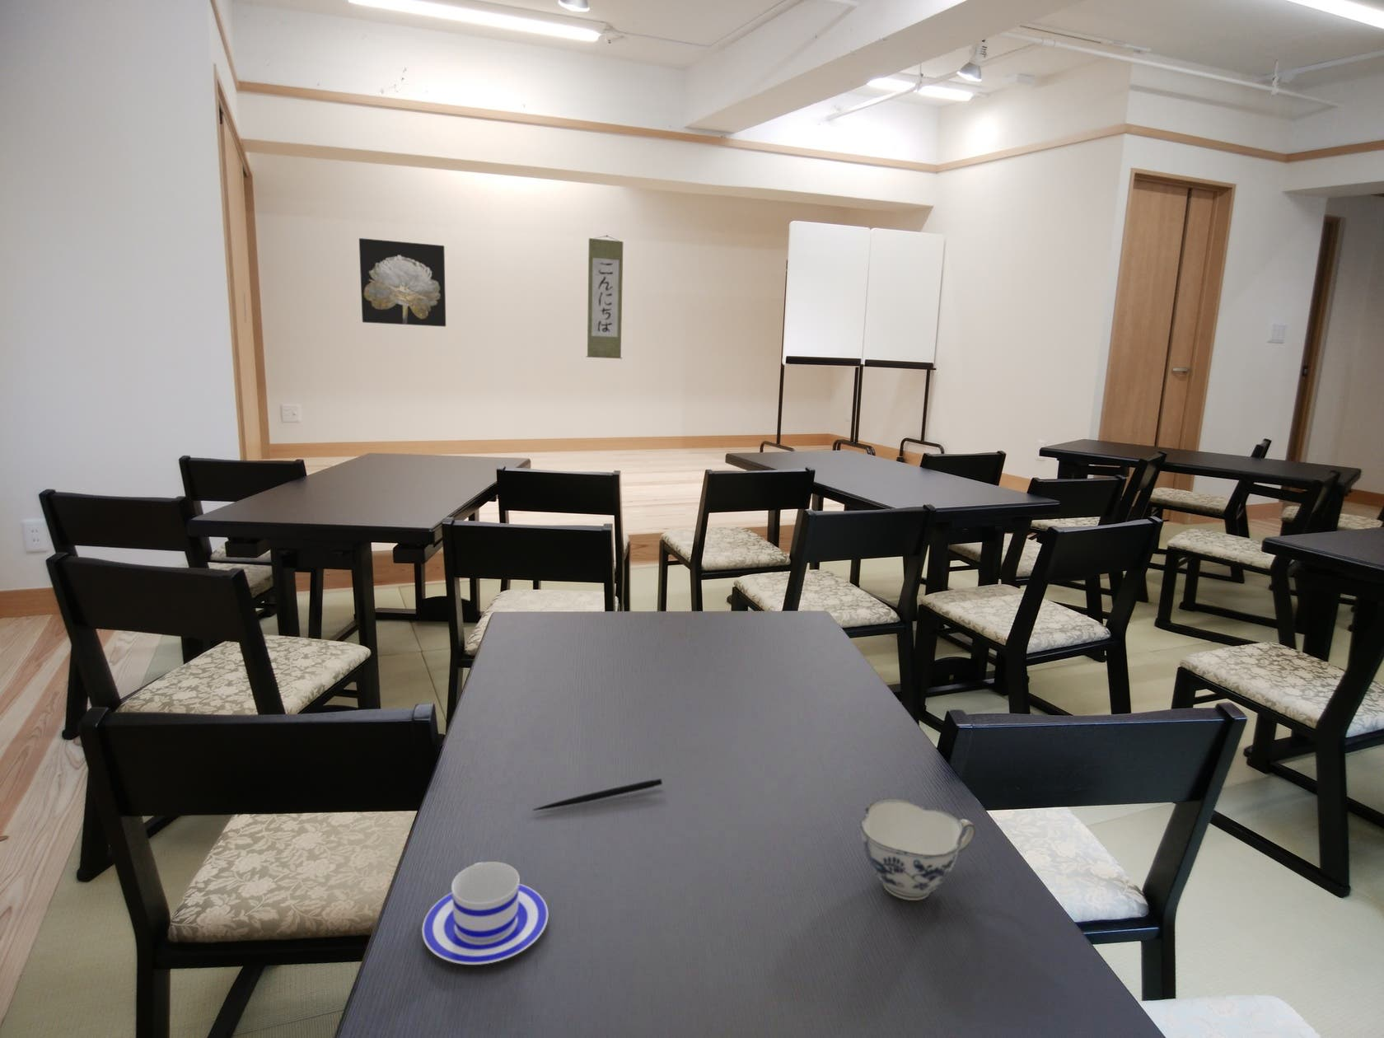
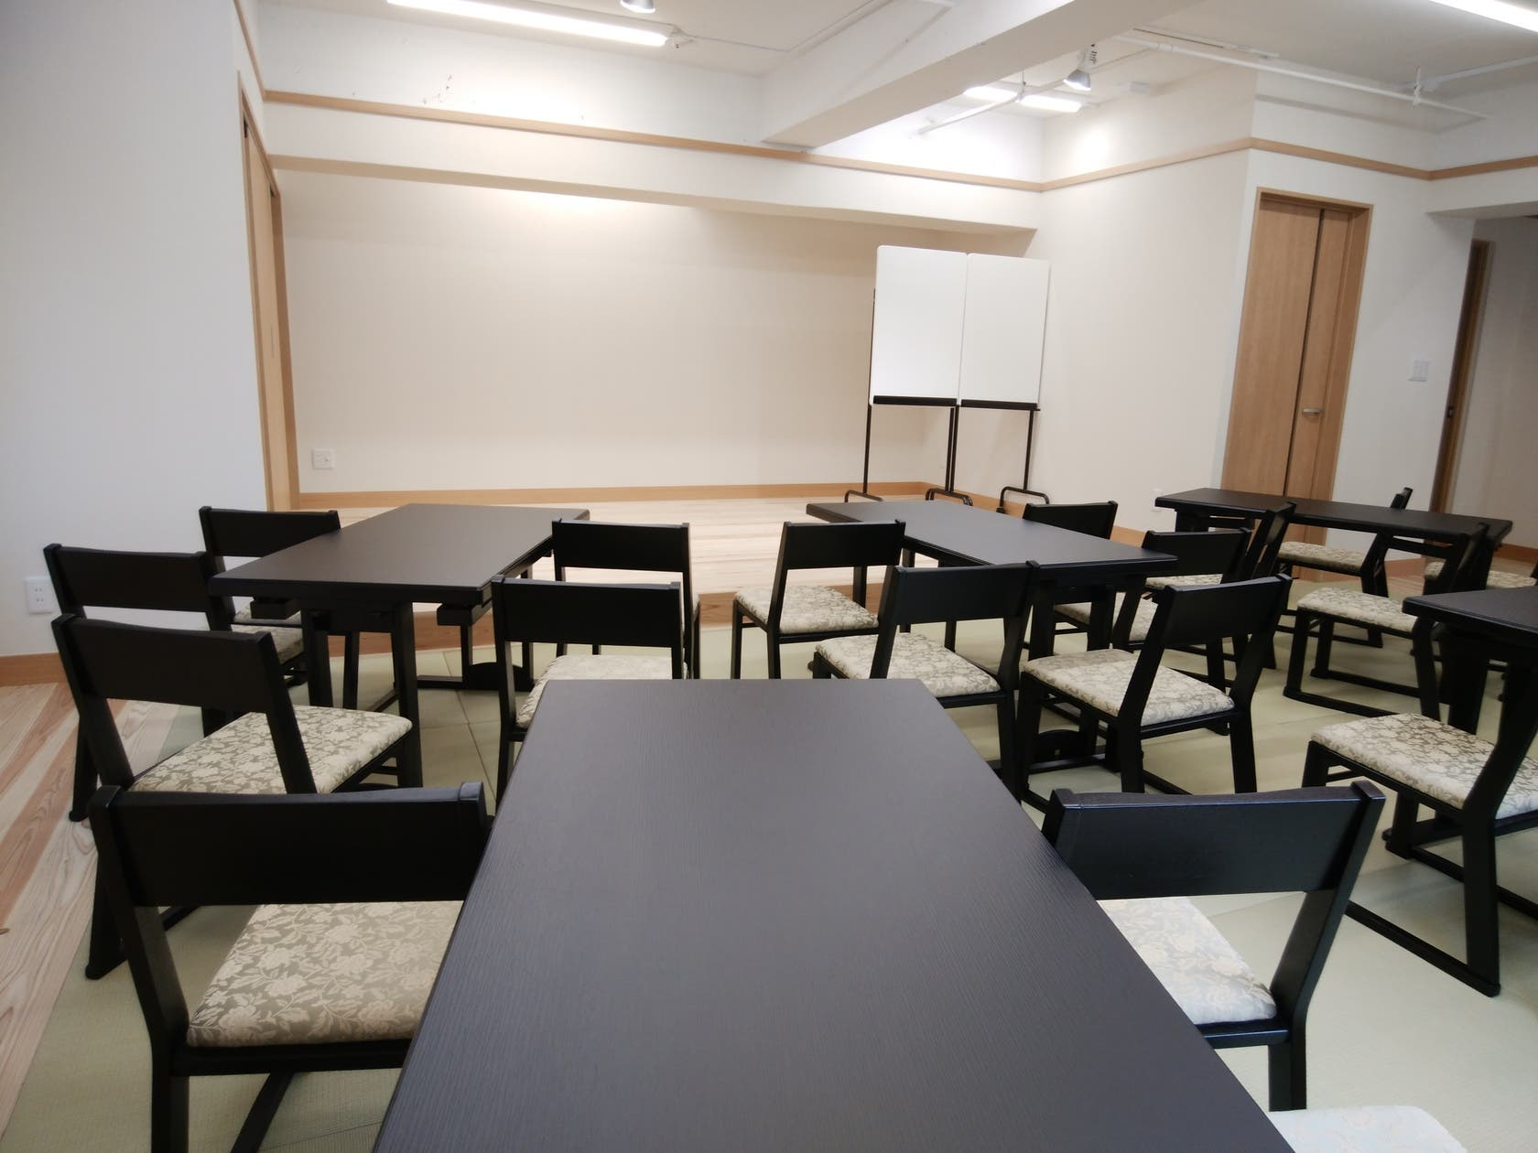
- wall art [359,238,447,327]
- pen [532,777,664,811]
- wall scroll [585,234,623,359]
- chinaware [859,797,976,902]
- teacup [421,861,548,966]
